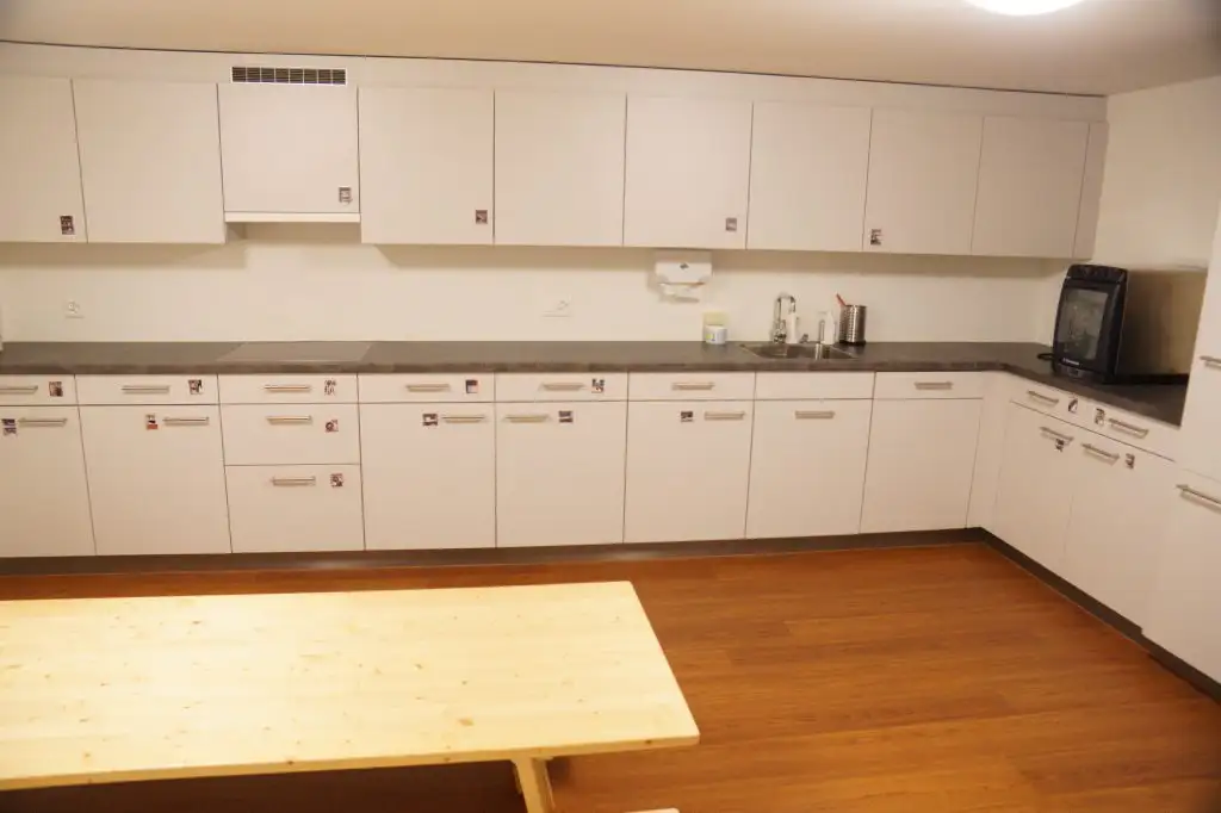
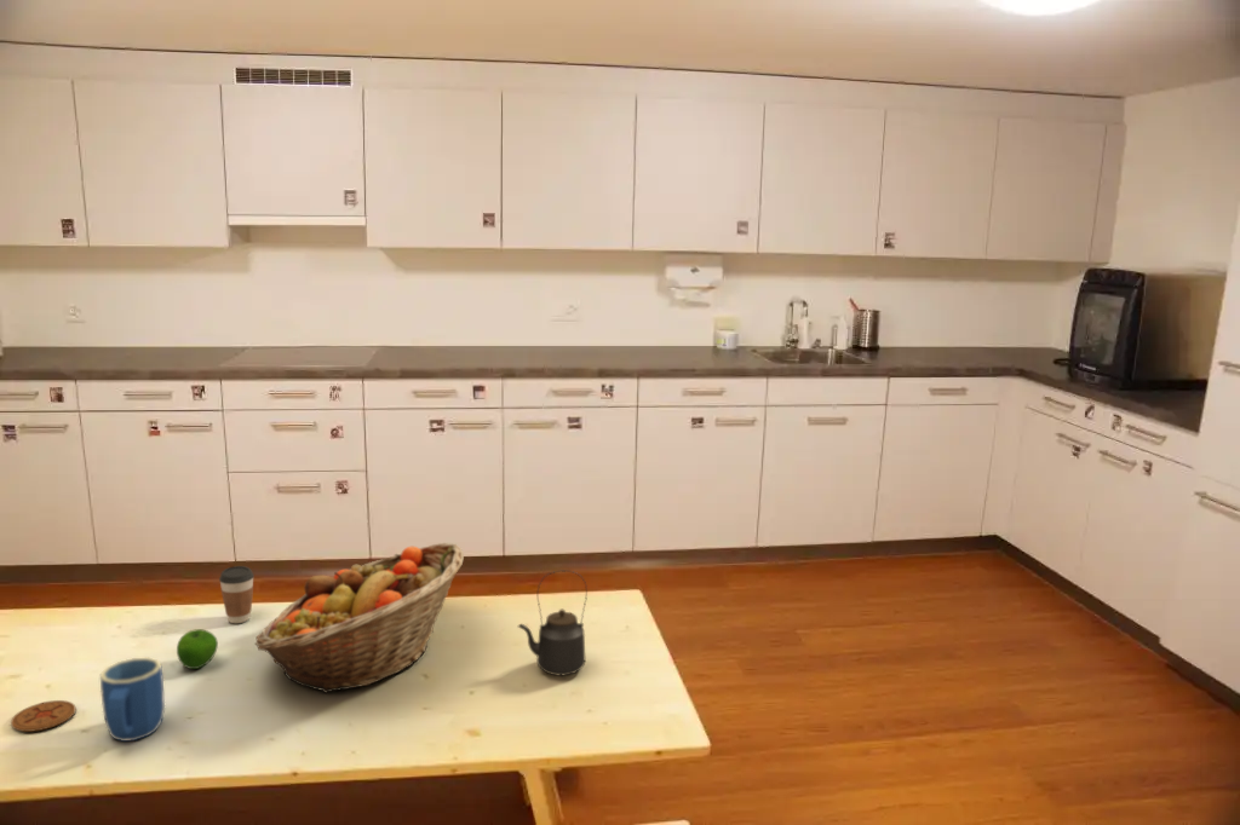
+ fruit basket [254,542,465,694]
+ apple [176,628,219,670]
+ mug [99,657,166,743]
+ coffee cup [218,565,256,624]
+ coaster [10,699,76,733]
+ kettle [517,570,589,676]
